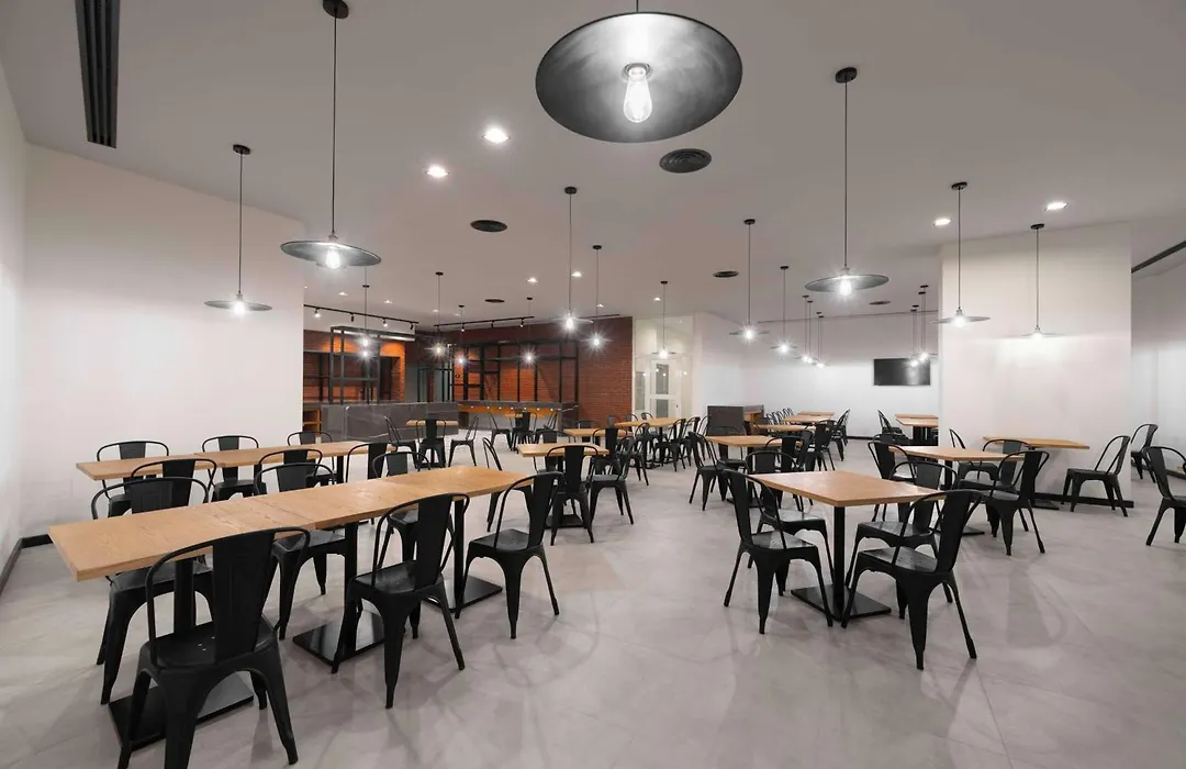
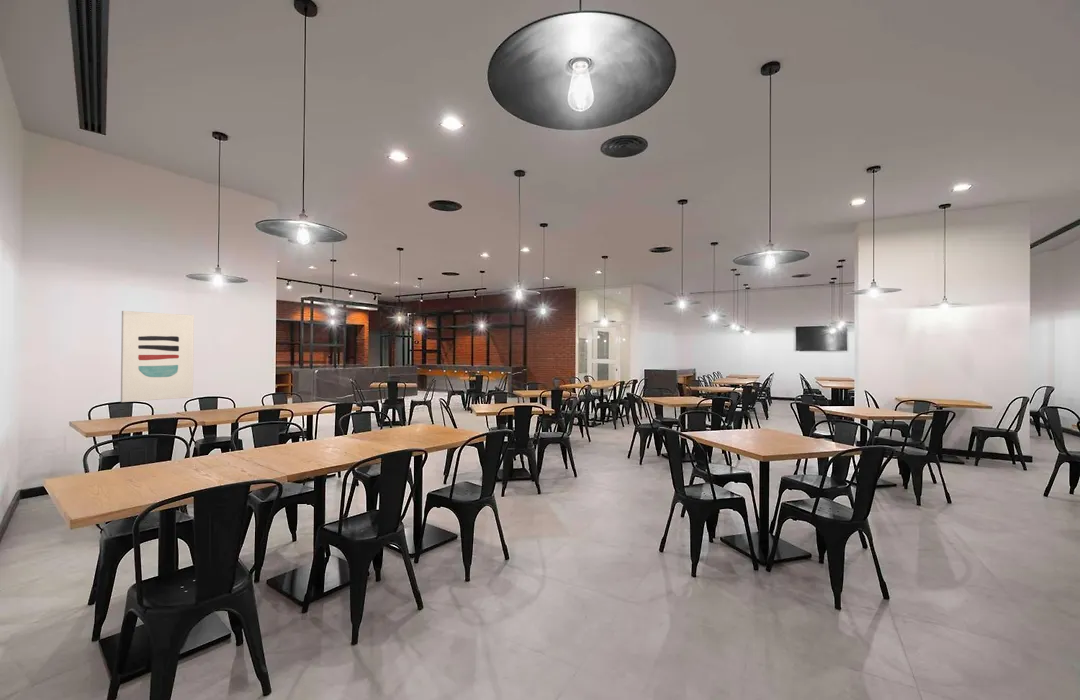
+ wall art [120,310,195,403]
